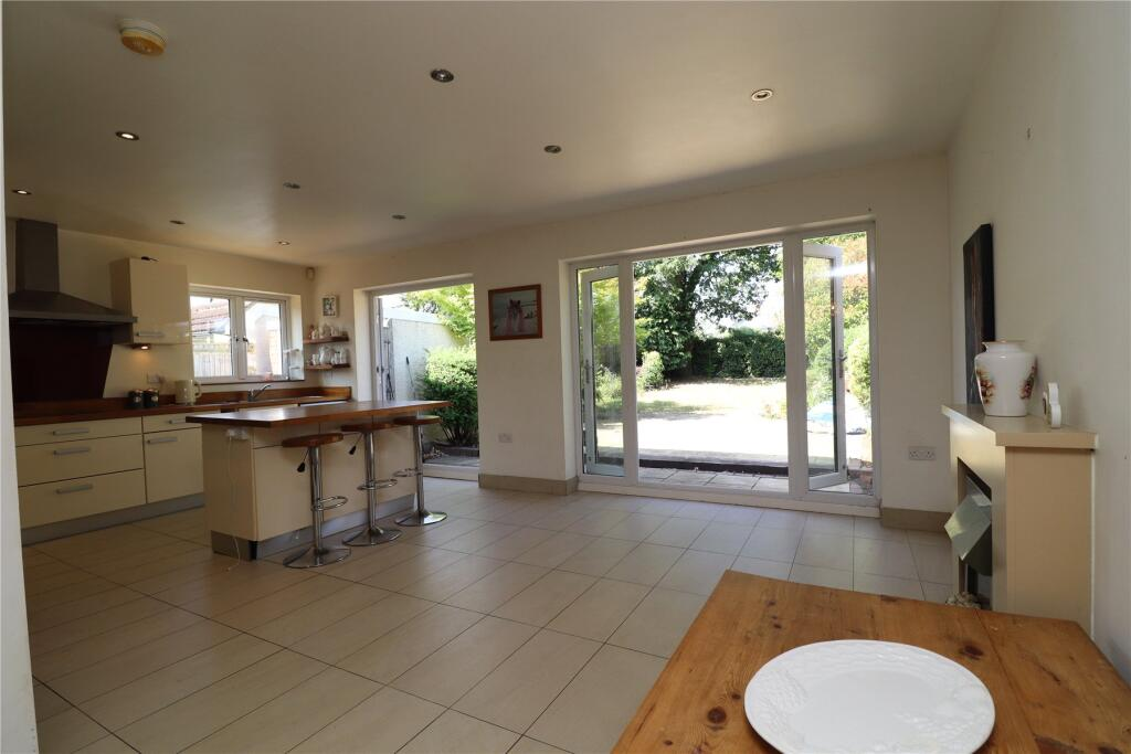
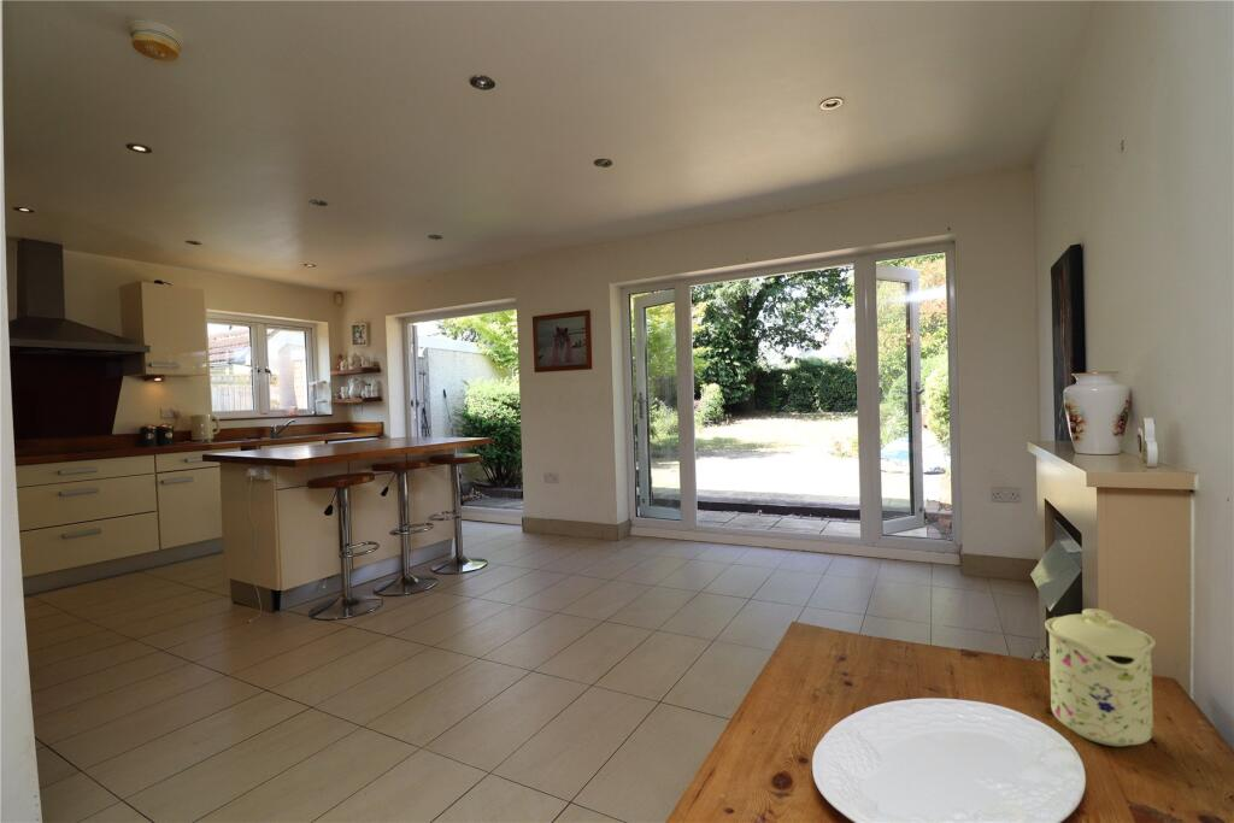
+ mug [1044,607,1157,747]
